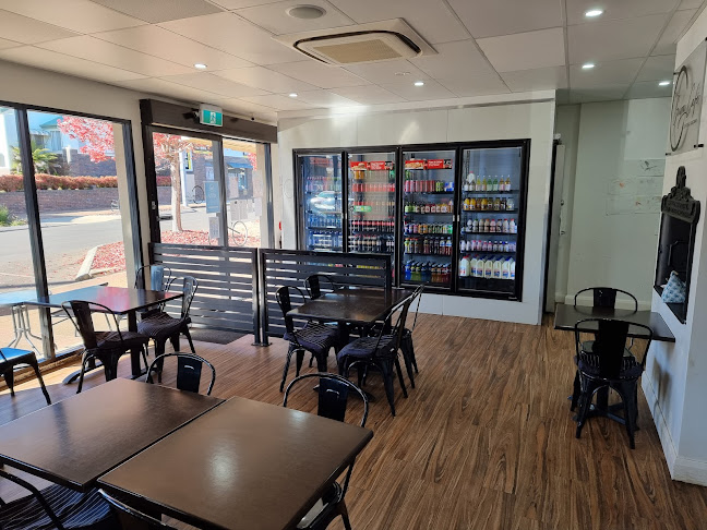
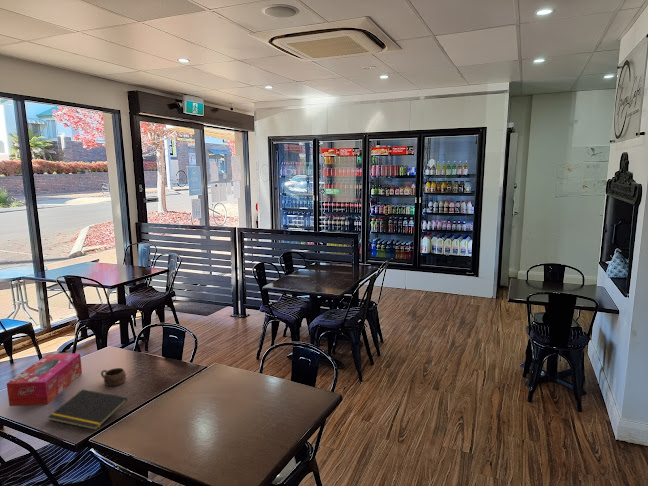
+ notepad [47,388,129,431]
+ tissue box [6,352,83,407]
+ cup [100,367,127,387]
